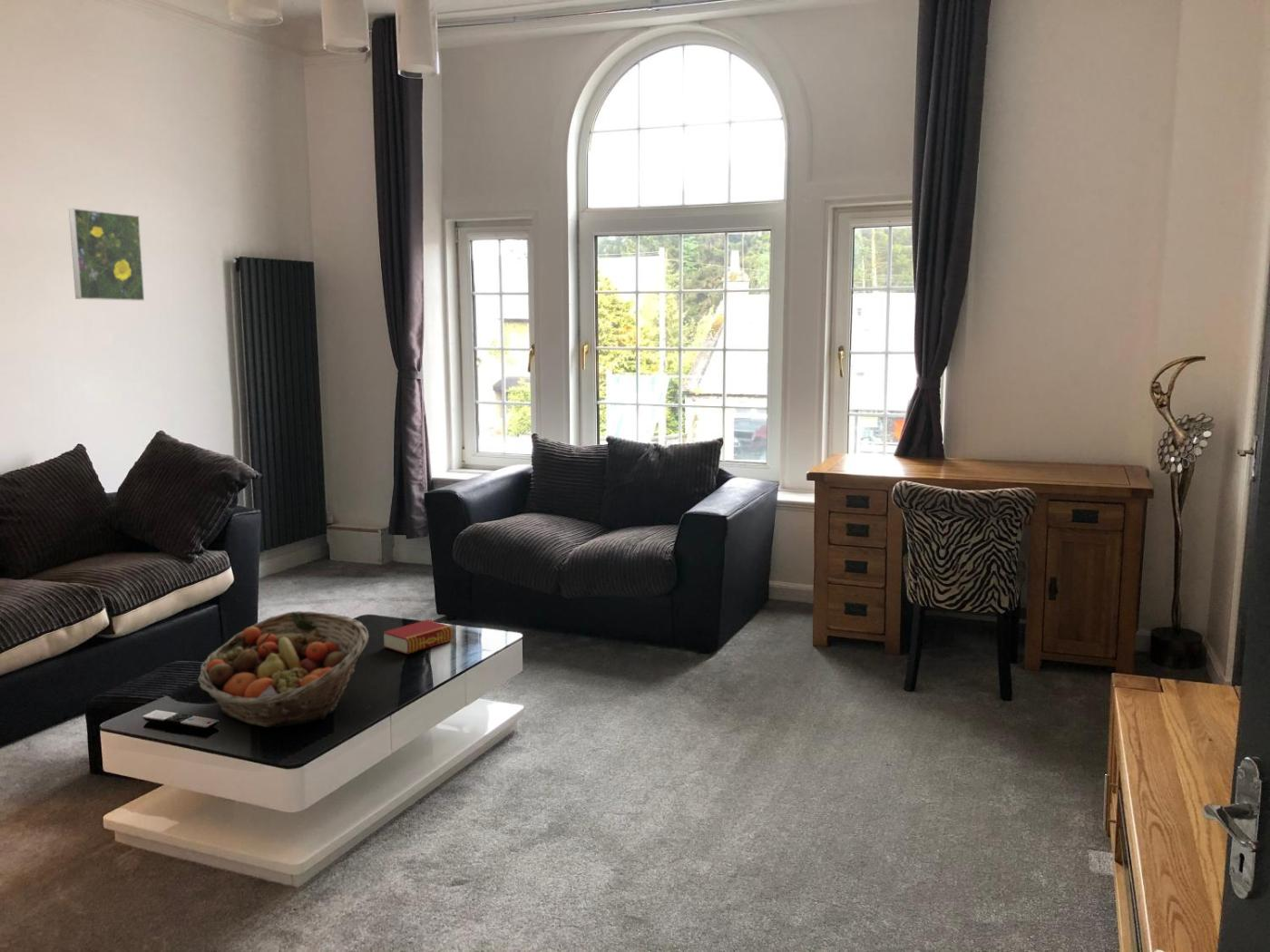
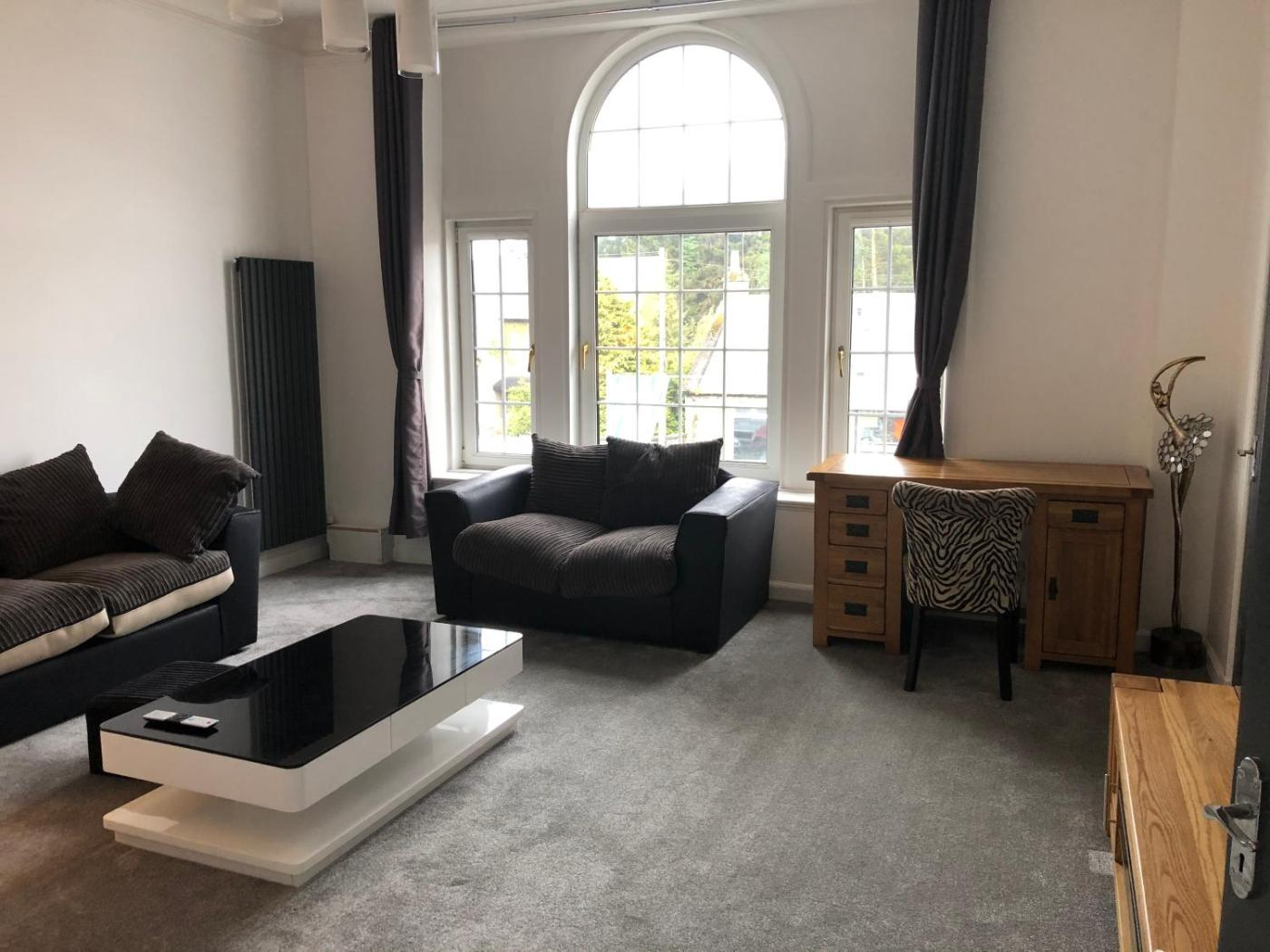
- fruit basket [197,610,369,728]
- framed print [68,208,145,302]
- book [382,619,454,656]
